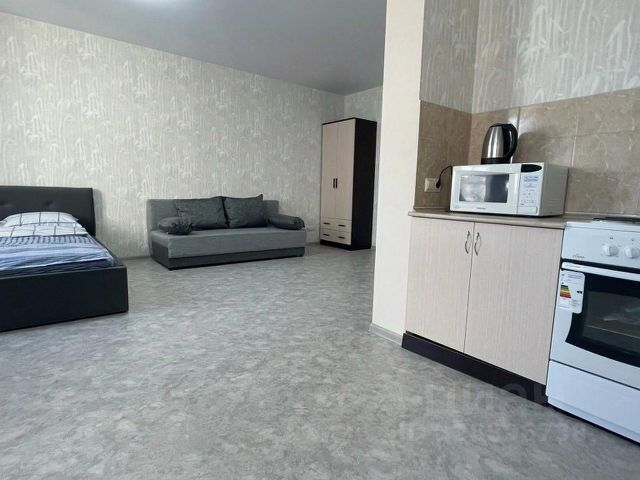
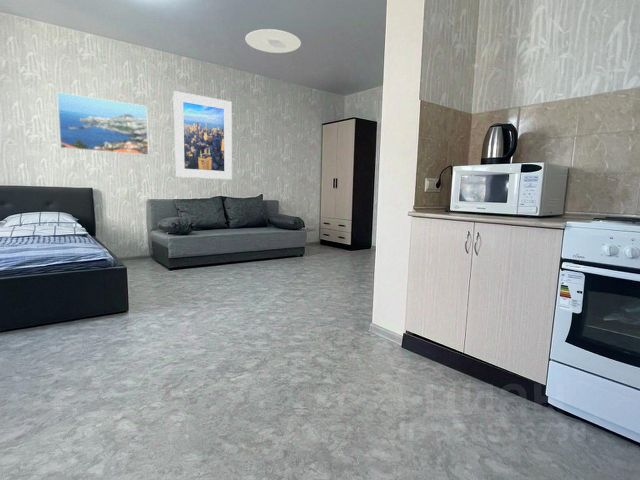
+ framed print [56,91,149,156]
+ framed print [172,90,233,181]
+ ceiling light [245,28,302,54]
